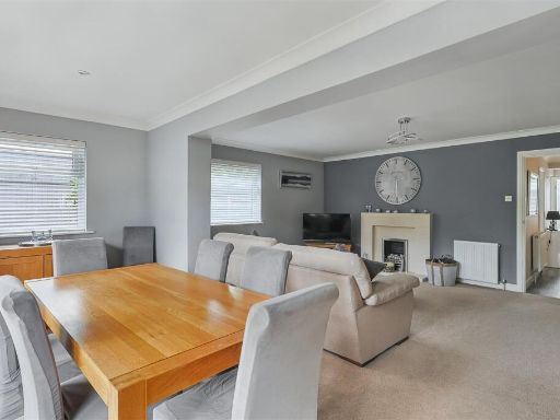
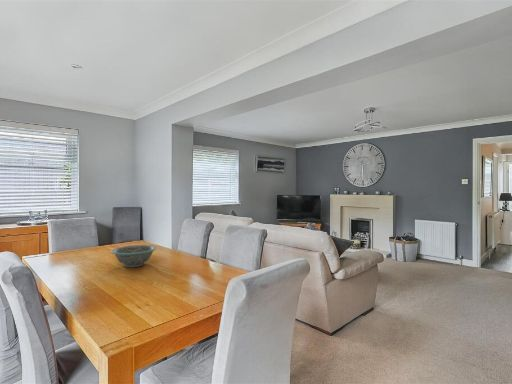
+ decorative bowl [110,244,158,268]
